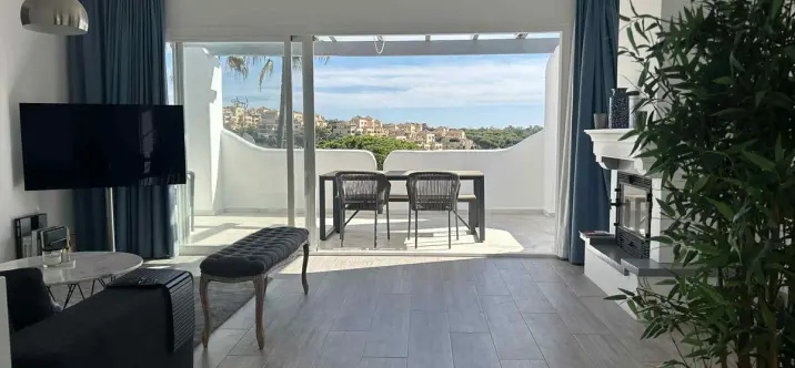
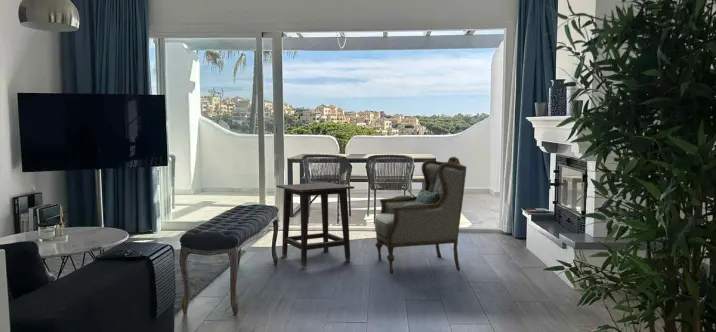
+ armchair [374,156,467,275]
+ side table [276,182,355,268]
